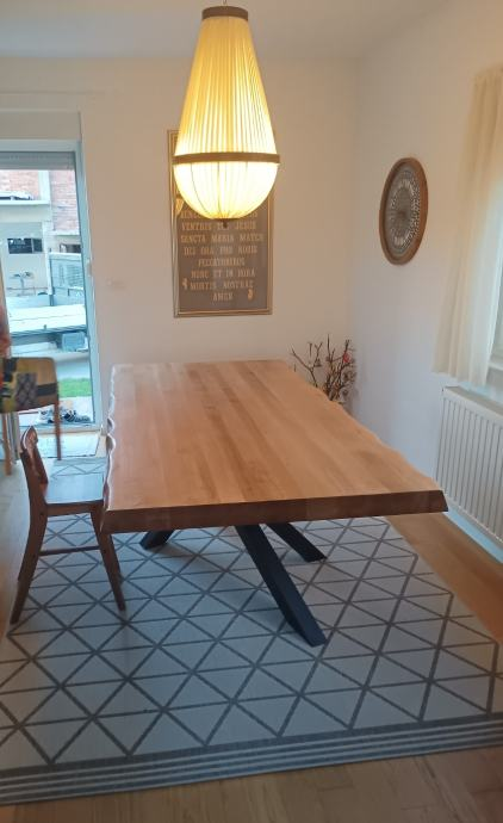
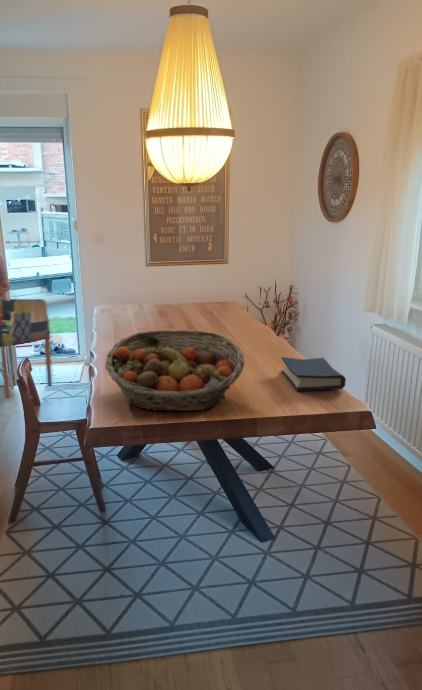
+ hardback book [280,356,347,392]
+ fruit basket [104,329,246,412]
